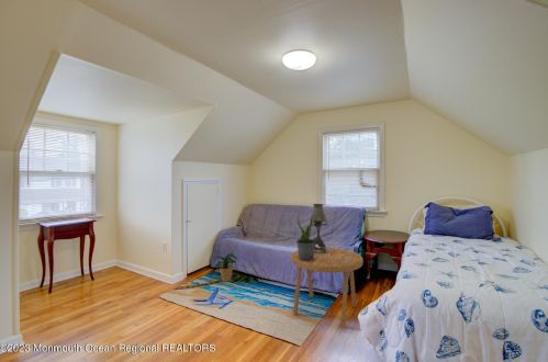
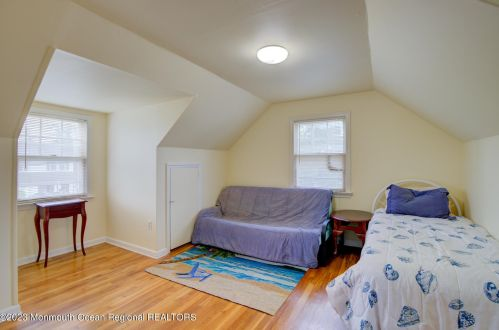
- potted plant [295,215,316,261]
- potted plant [211,252,239,283]
- table lamp [309,203,328,253]
- side table [290,246,365,327]
